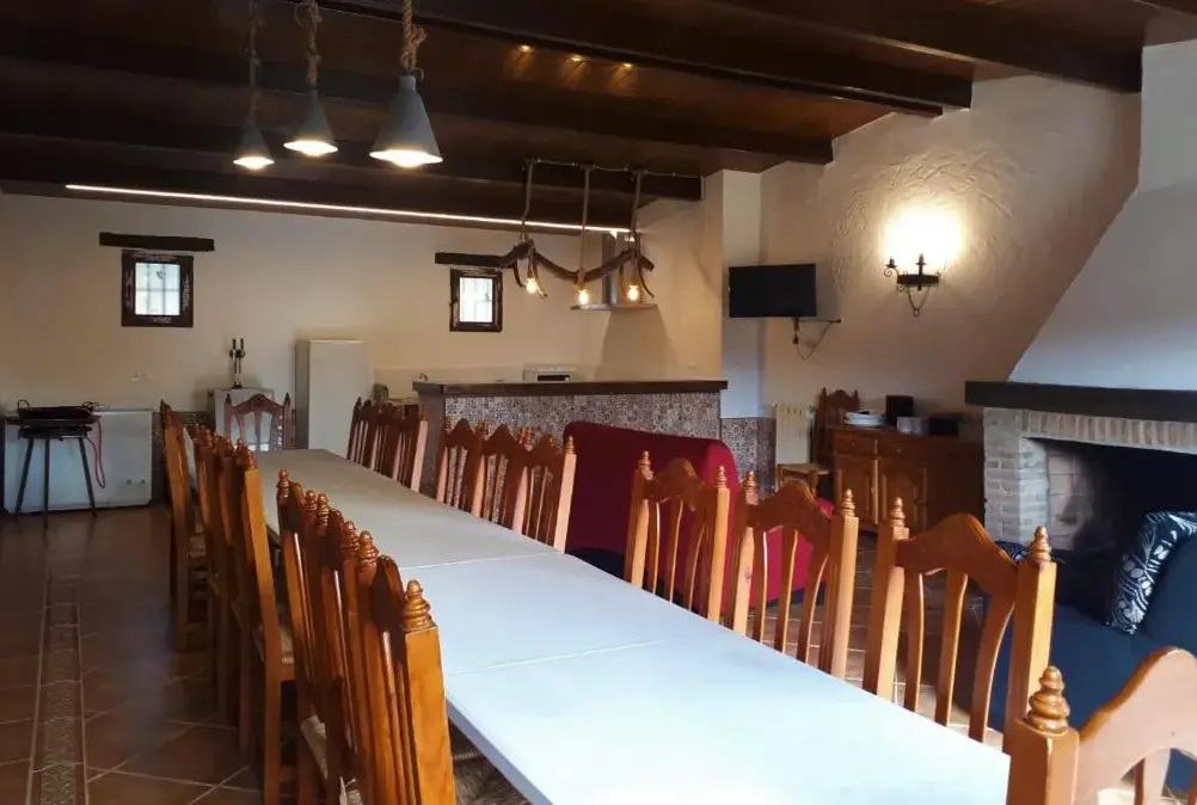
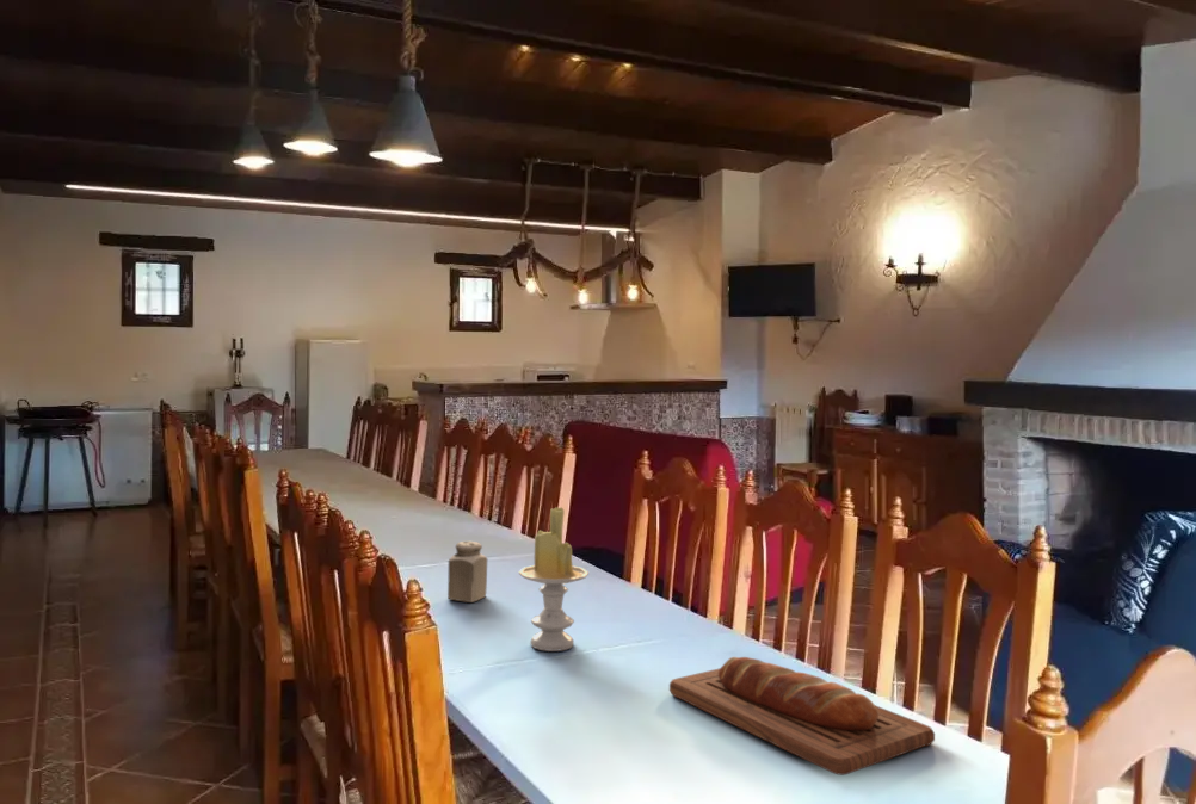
+ bread loaf [668,656,936,777]
+ candle [518,506,590,653]
+ salt shaker [446,540,488,604]
